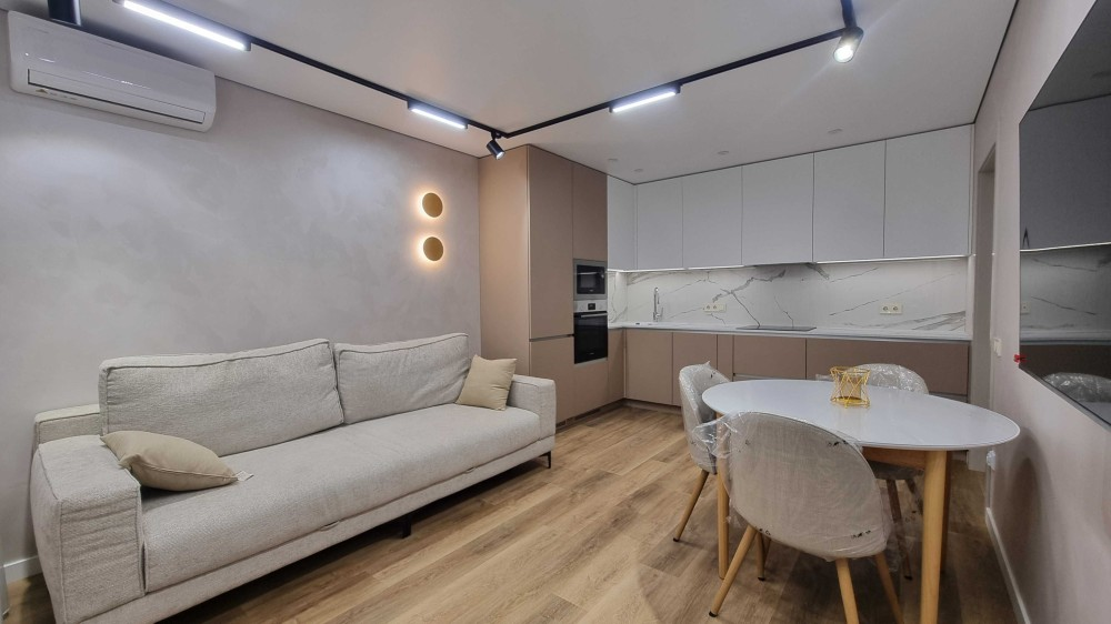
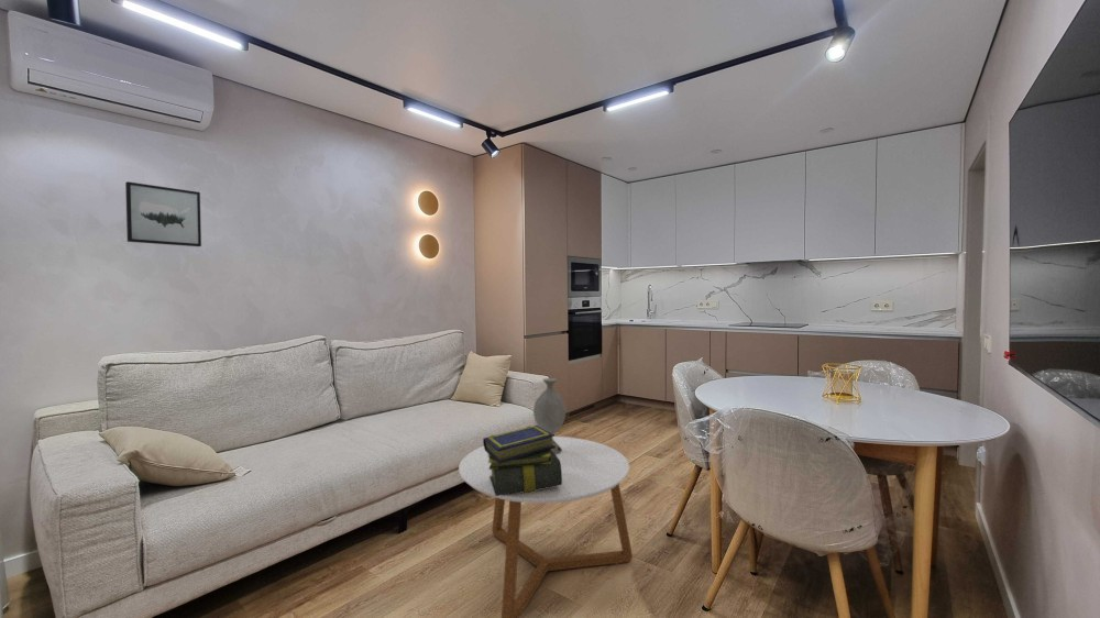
+ wall art [124,180,202,247]
+ coffee table [458,435,634,618]
+ decorative vase [532,377,566,454]
+ stack of books [482,424,562,496]
